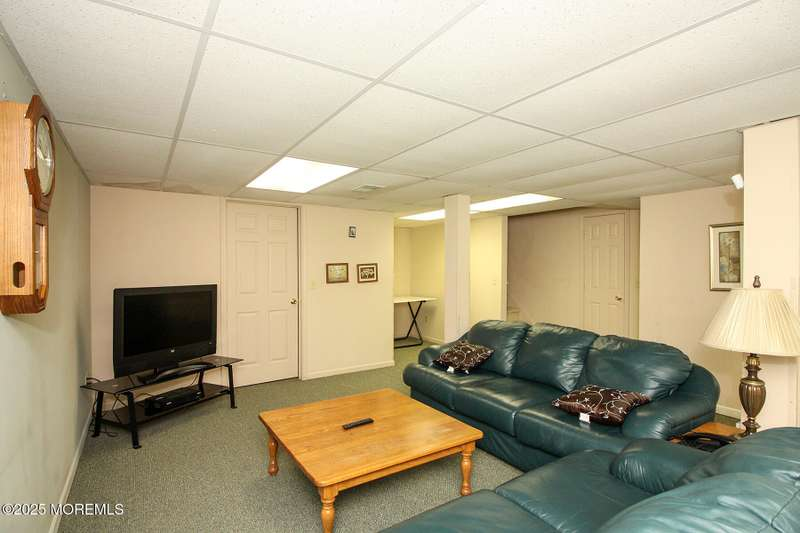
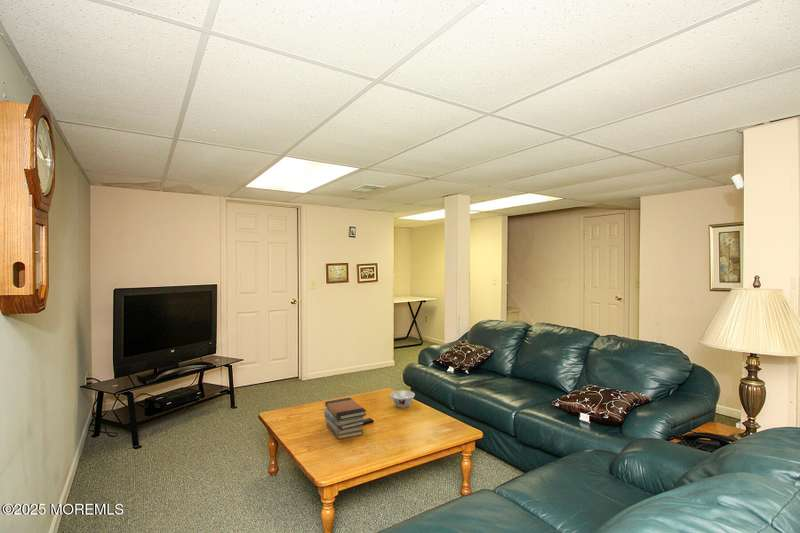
+ book stack [323,397,368,440]
+ bowl [389,389,416,409]
